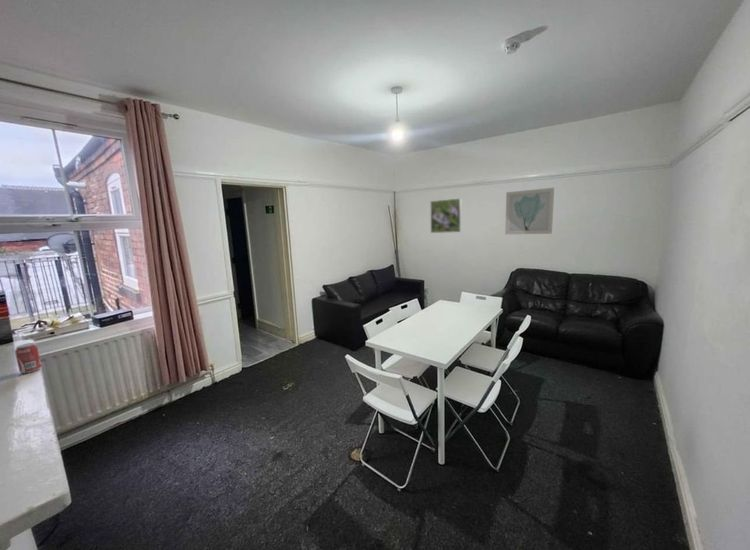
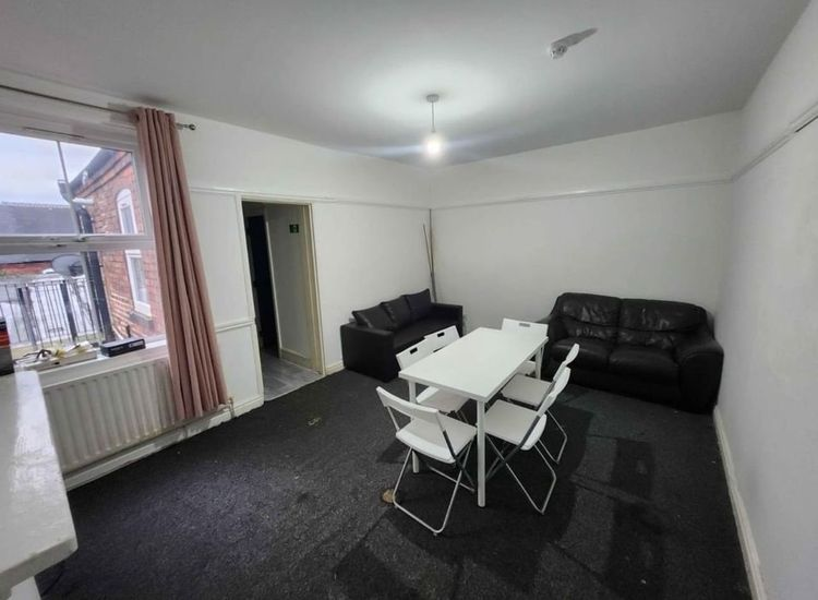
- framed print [429,197,462,234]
- beverage can [14,342,43,374]
- wall art [504,187,555,235]
